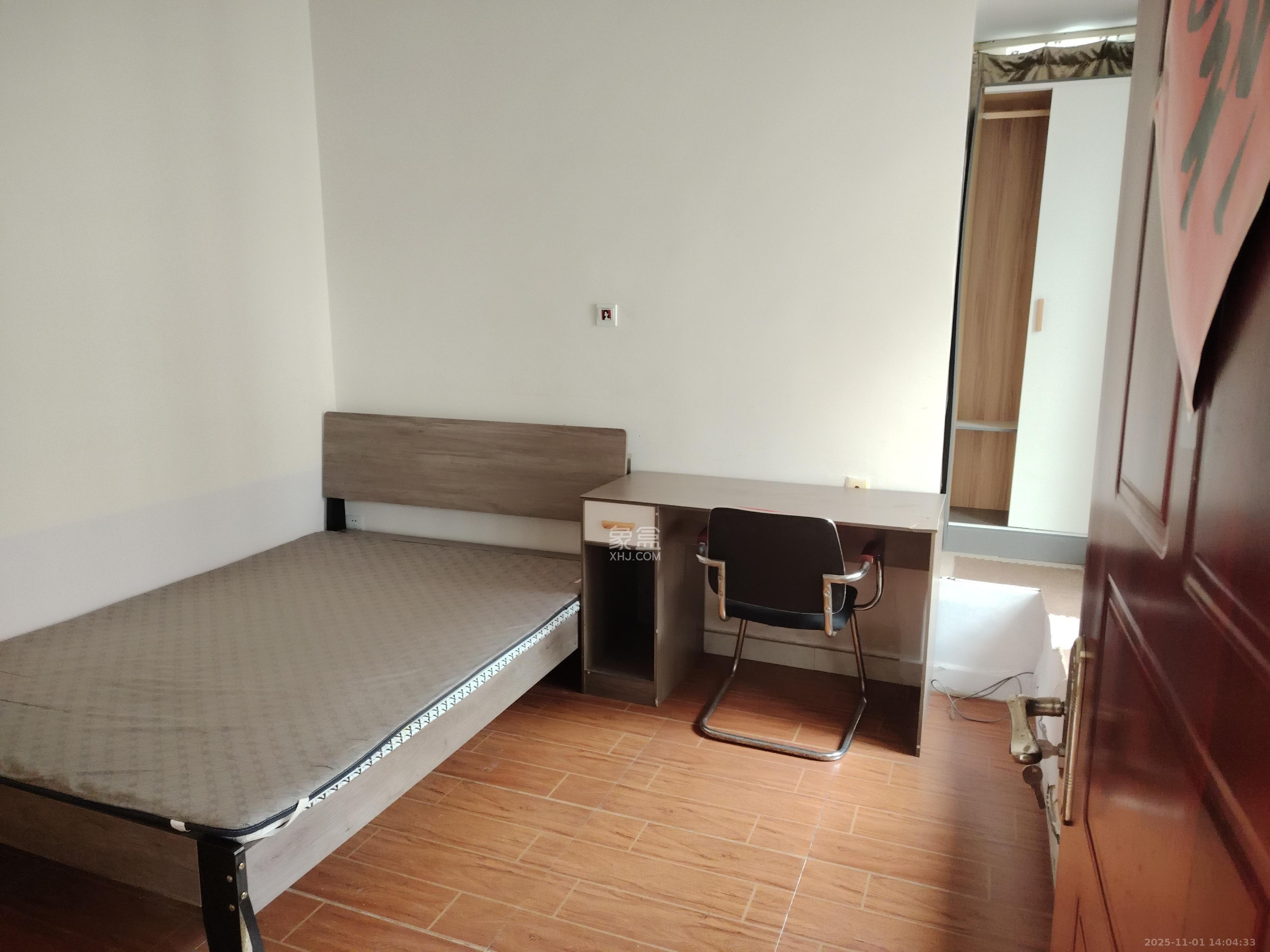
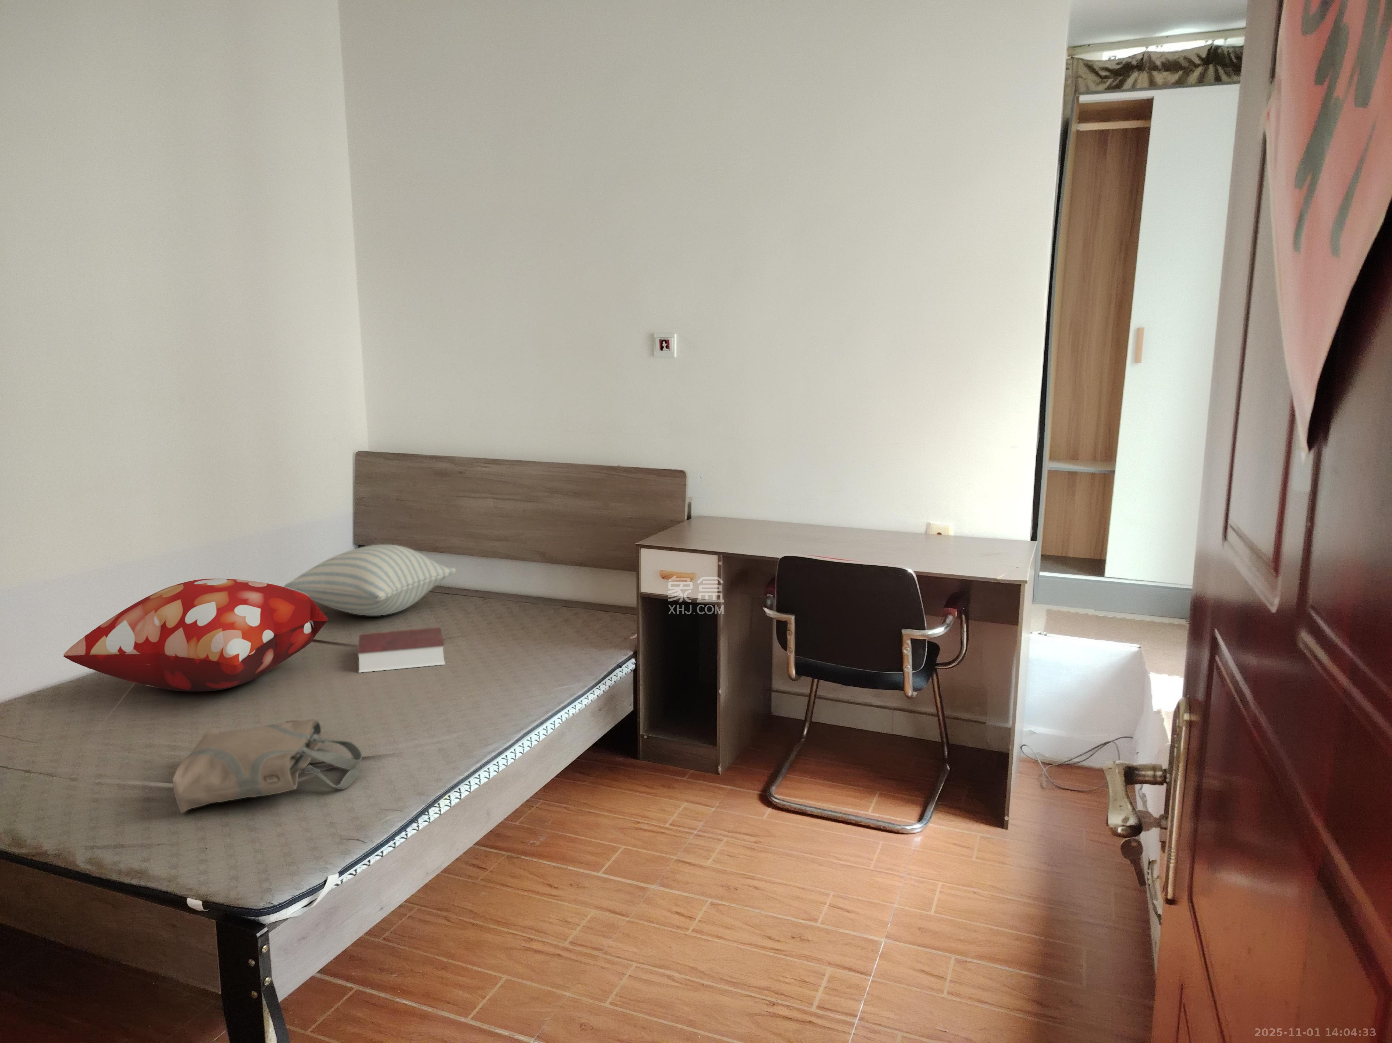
+ decorative pillow [62,578,329,691]
+ tote bag [172,719,363,813]
+ book [357,627,445,673]
+ pillow [284,545,457,616]
